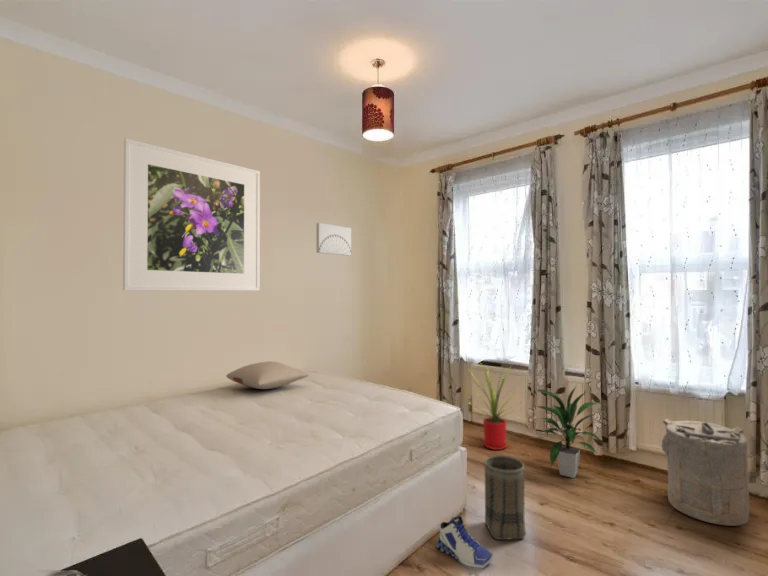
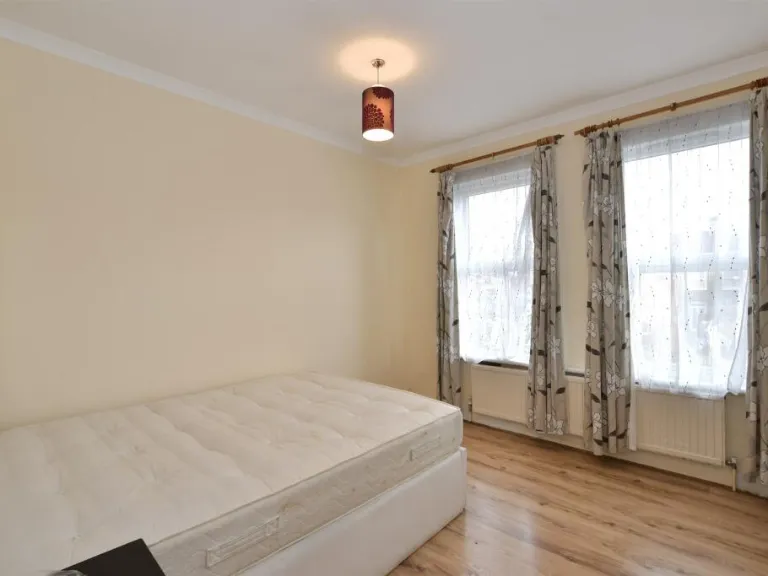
- laundry hamper [660,418,750,527]
- sneaker [436,515,494,570]
- basket [484,454,526,541]
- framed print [122,137,261,292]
- wall art [315,222,352,257]
- house plant [465,359,524,451]
- indoor plant [532,386,607,479]
- pillow [225,360,310,390]
